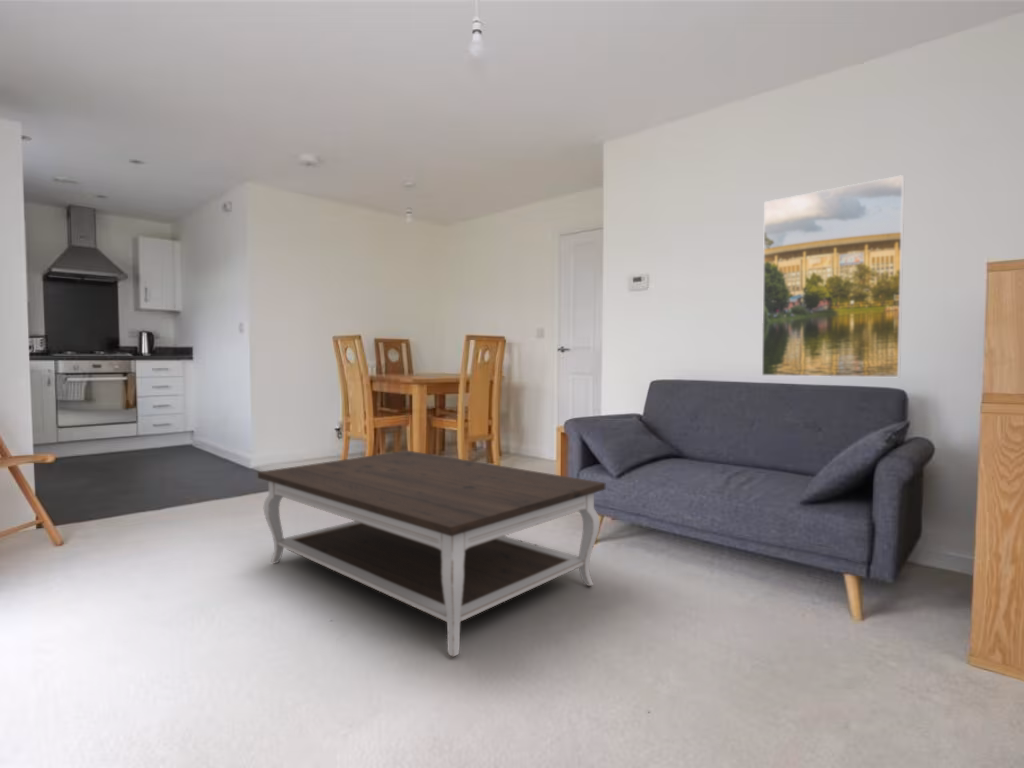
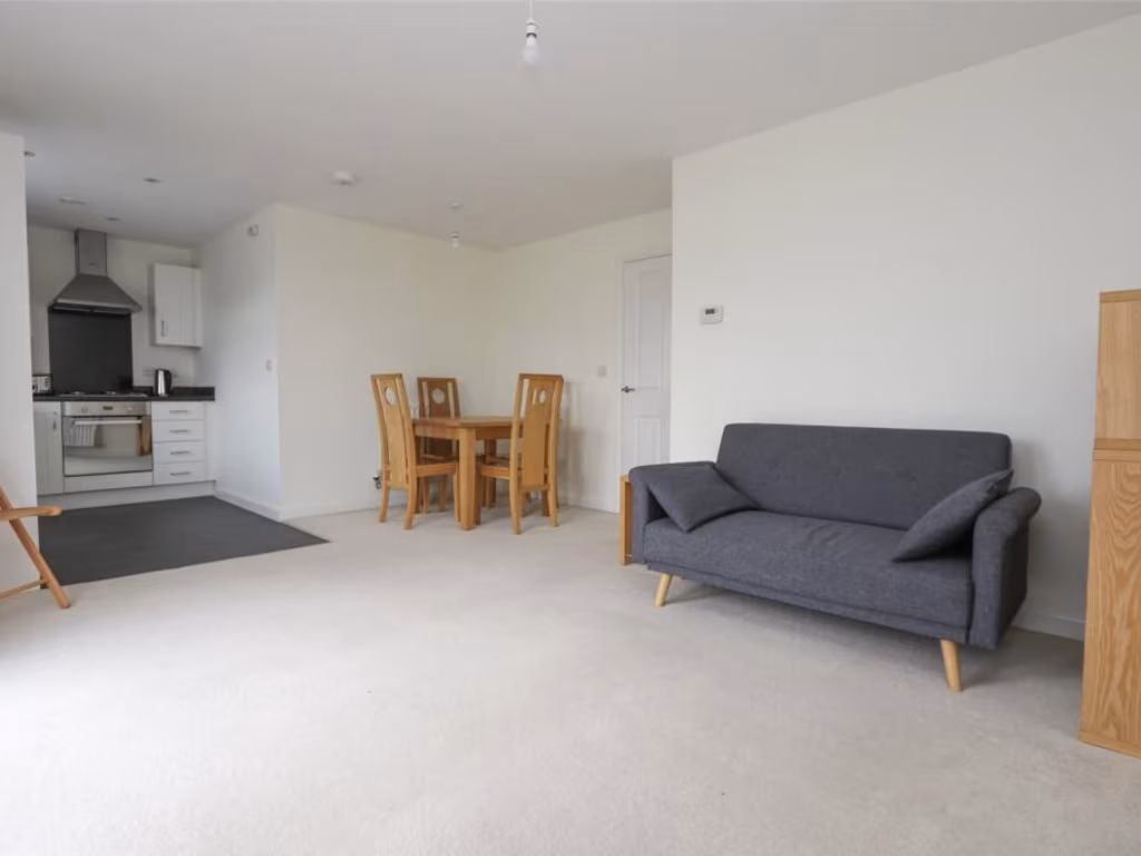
- coffee table [257,449,606,658]
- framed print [761,174,906,378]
